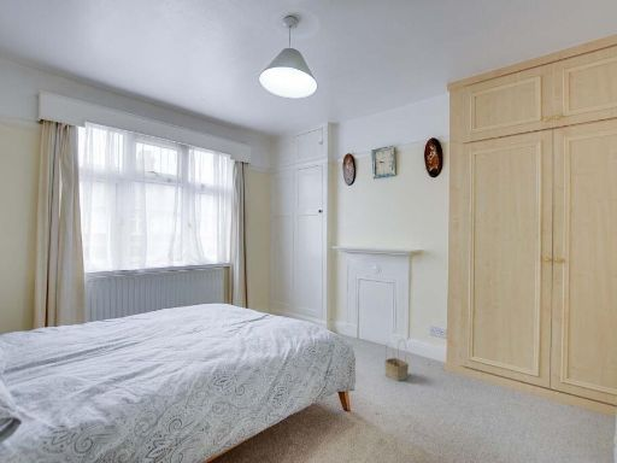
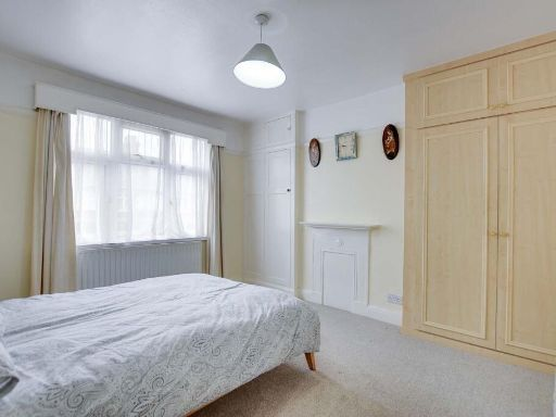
- basket [383,338,410,382]
